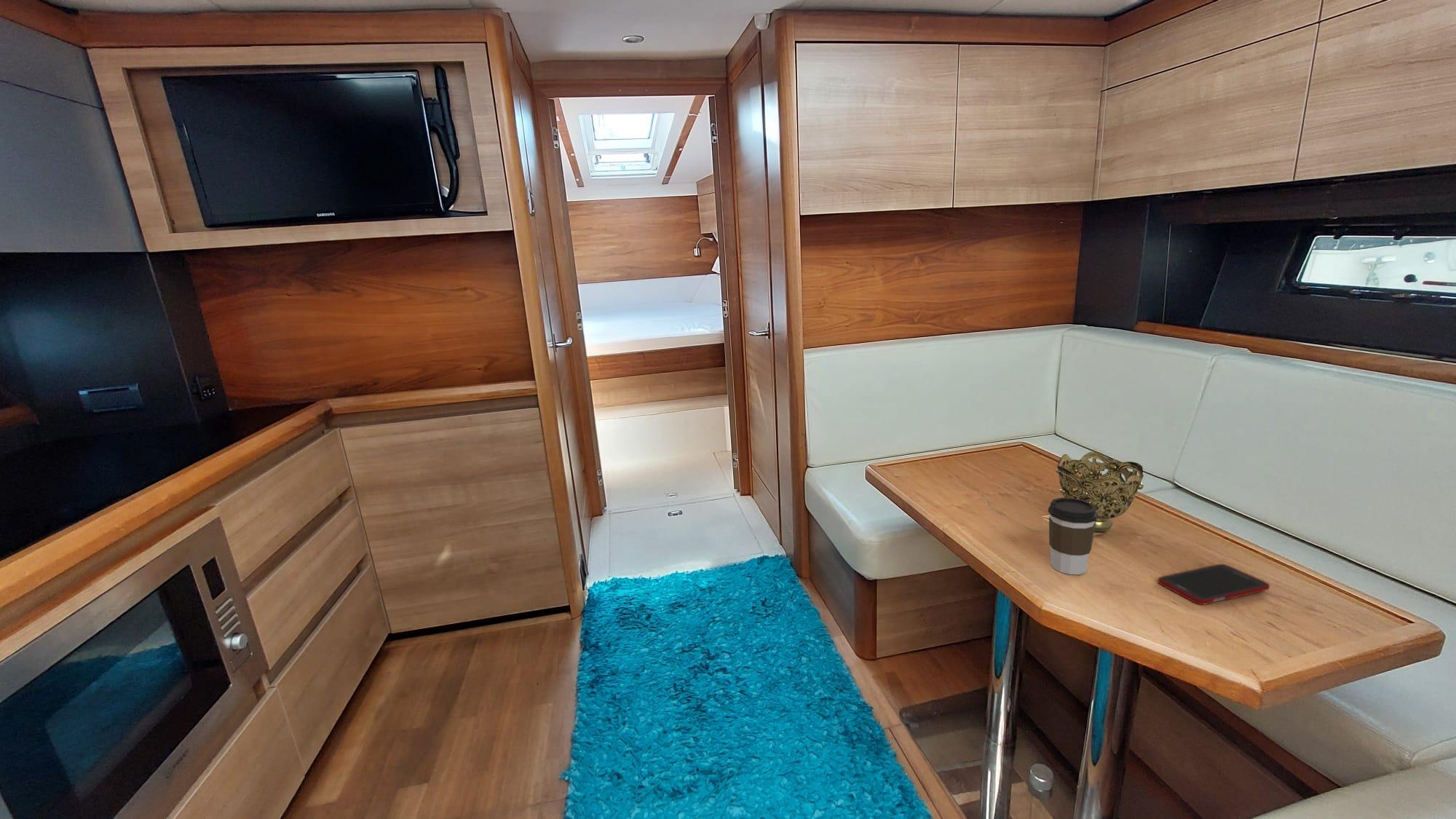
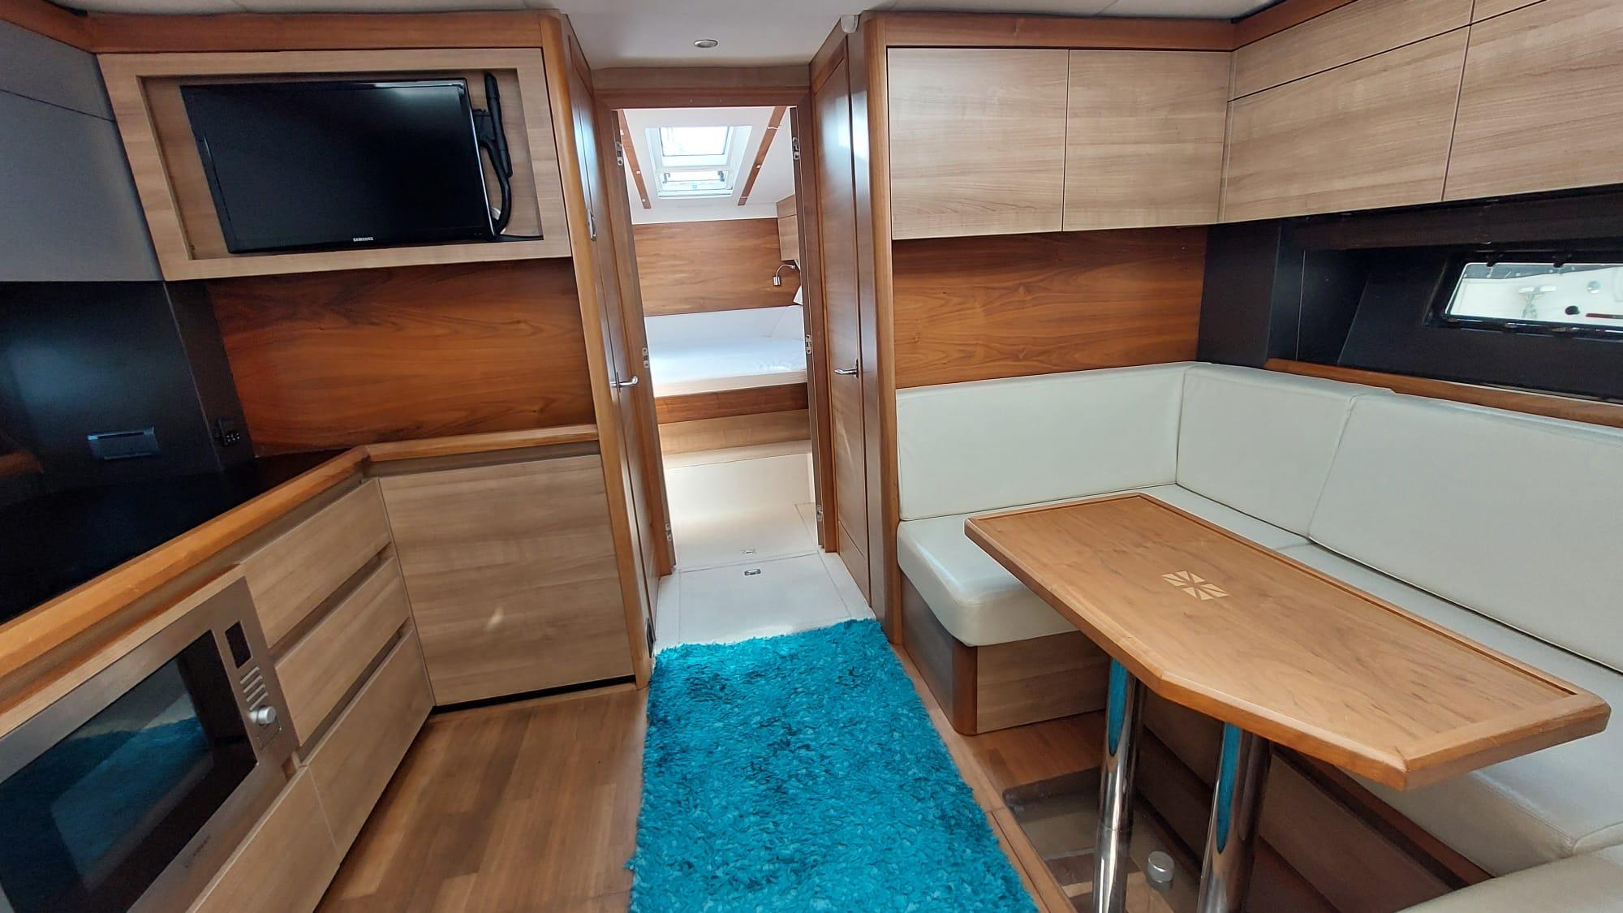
- coffee cup [1048,497,1098,575]
- decorative bowl [1055,451,1144,532]
- cell phone [1157,563,1270,606]
